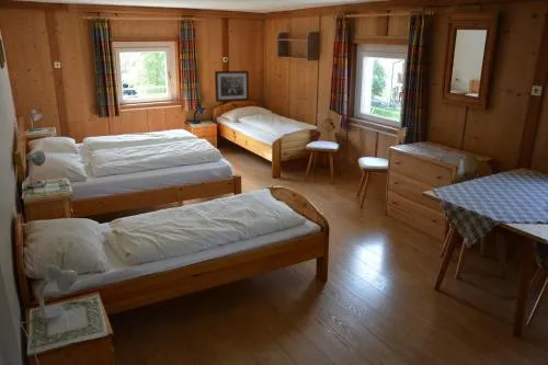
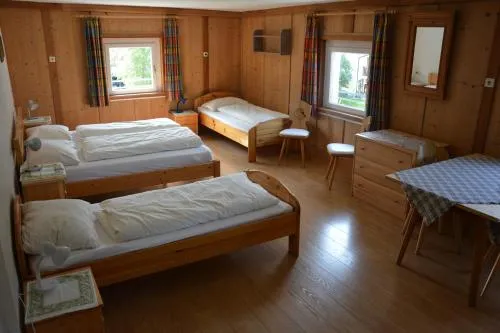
- wall art [214,70,250,103]
